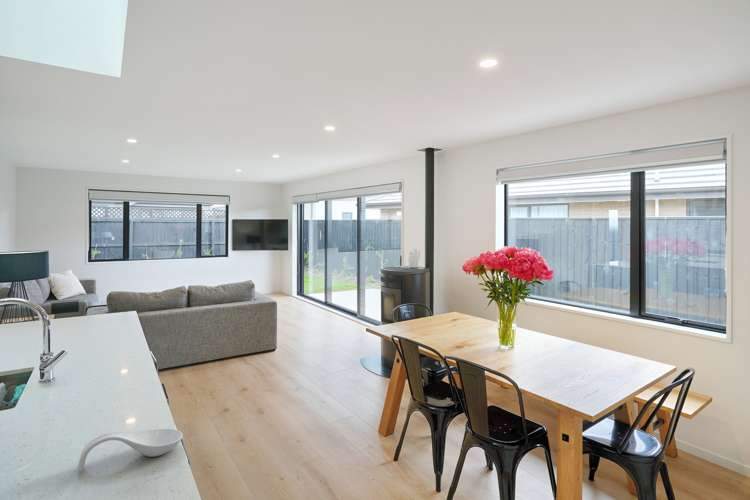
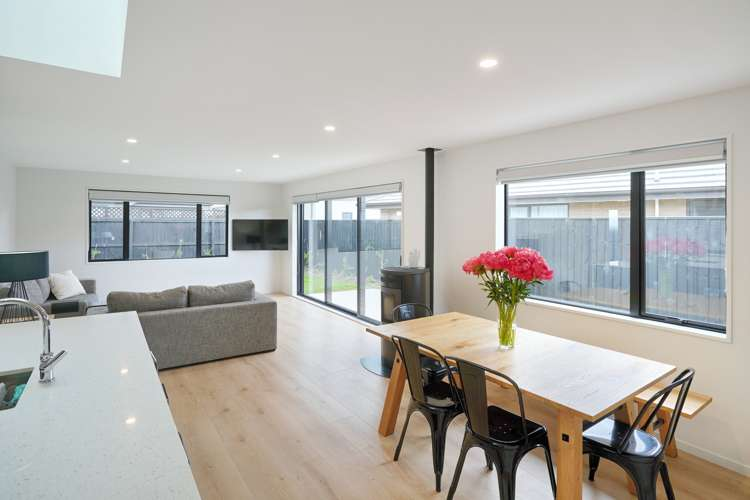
- spoon rest [77,428,184,473]
